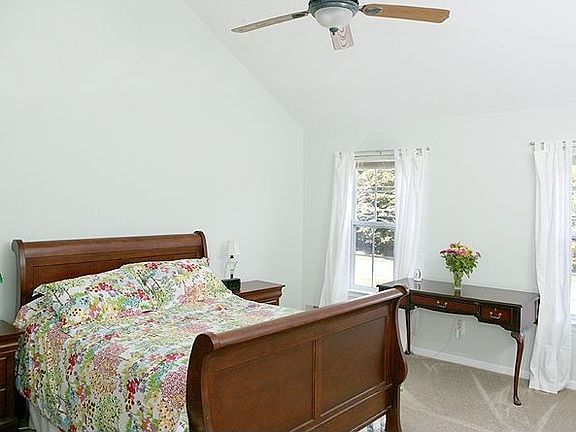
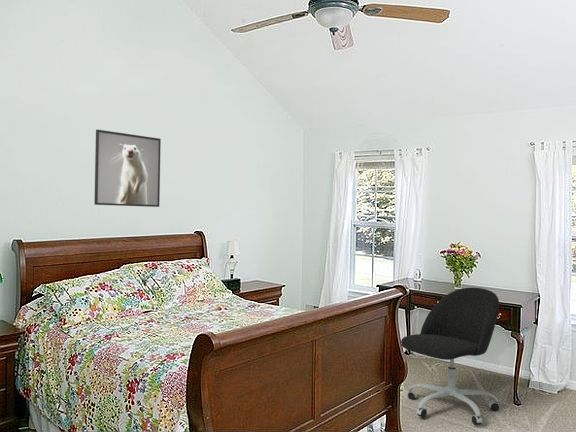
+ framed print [93,129,162,208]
+ office chair [400,287,501,426]
